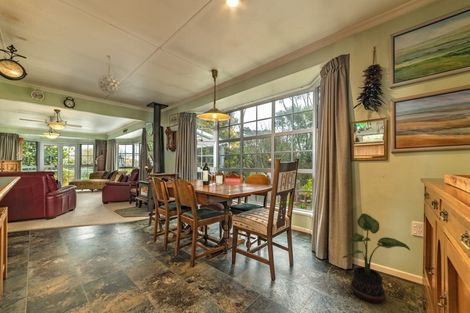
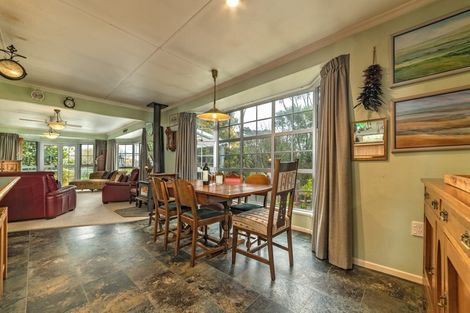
- potted plant [342,212,411,304]
- chandelier [97,54,120,95]
